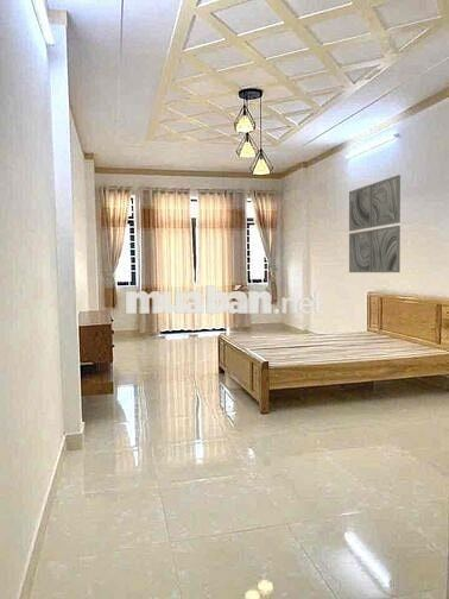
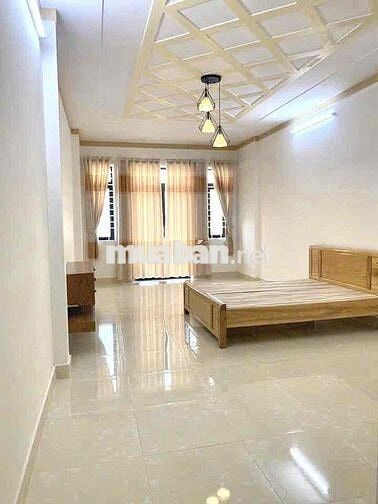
- wall art [348,174,401,273]
